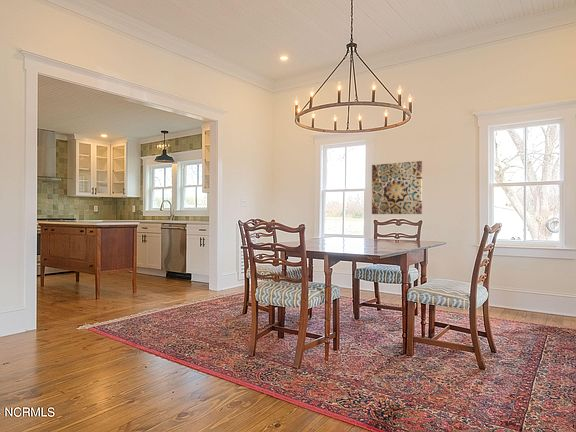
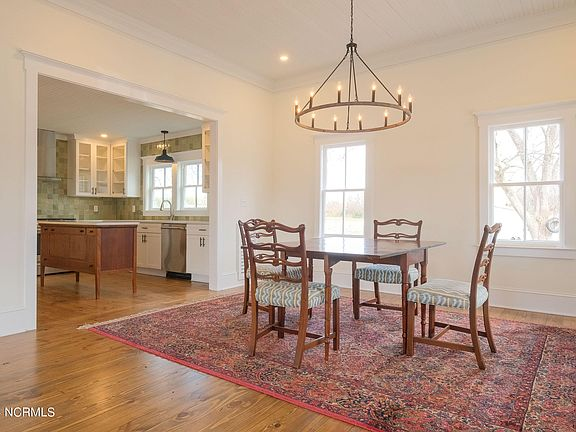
- wall art [371,160,423,215]
